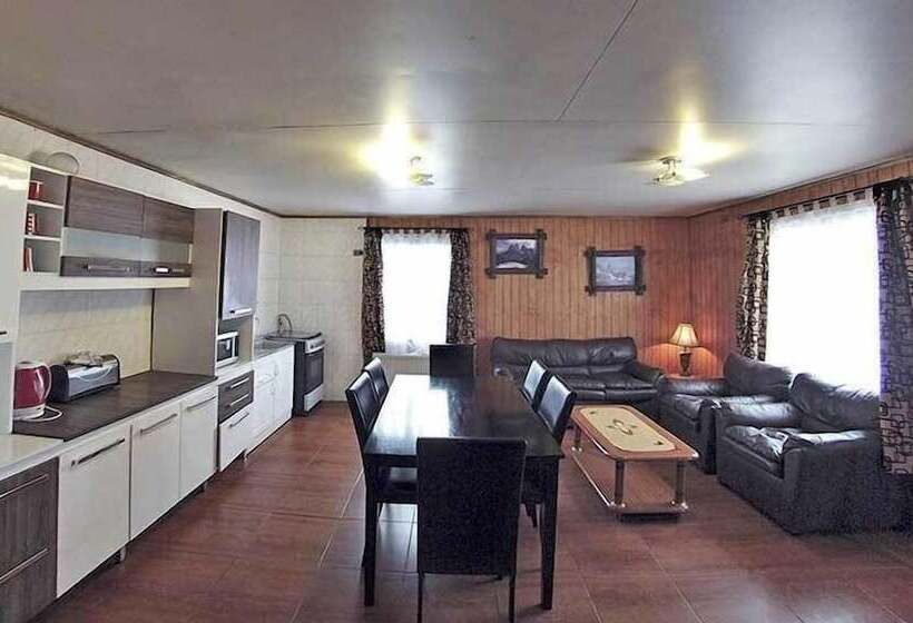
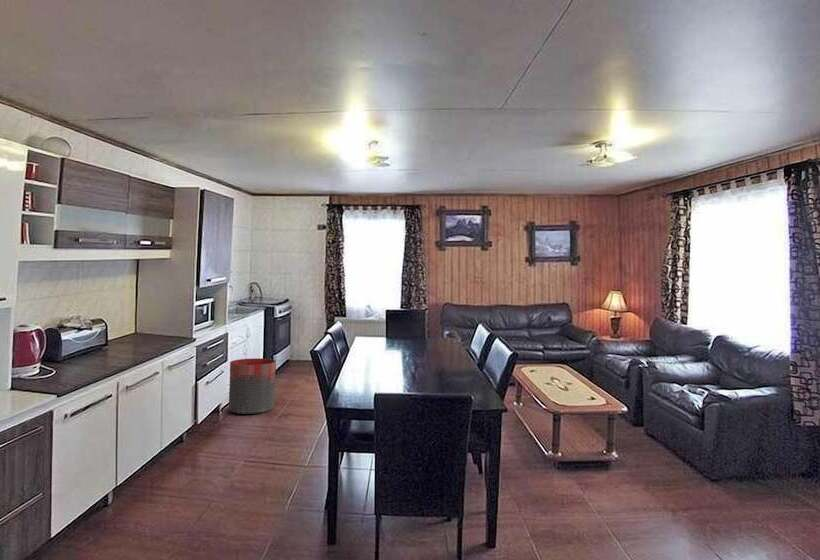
+ trash can [228,357,277,415]
